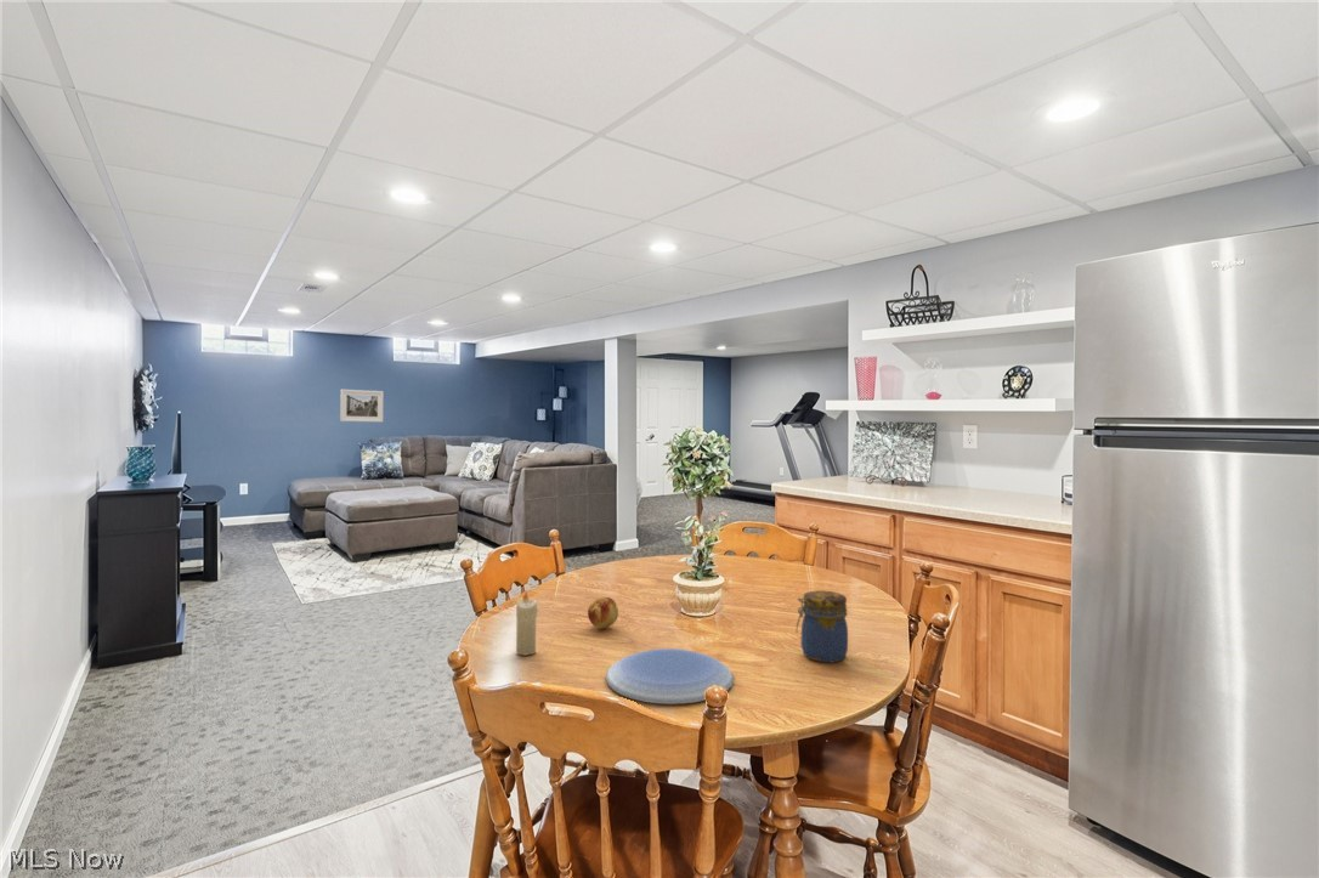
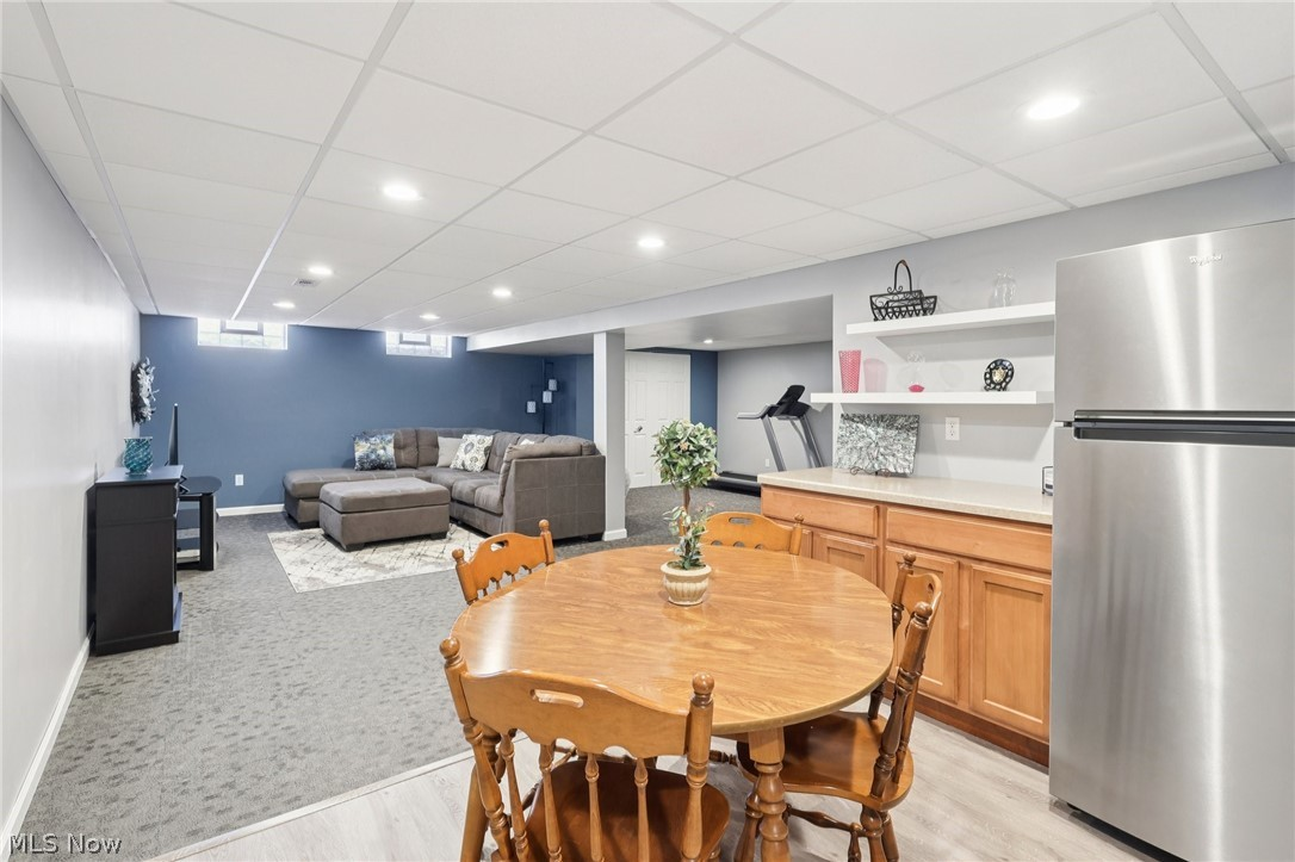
- fruit [587,596,619,630]
- candle [515,590,539,657]
- plate [605,647,735,706]
- jar [796,589,849,663]
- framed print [339,389,385,423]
